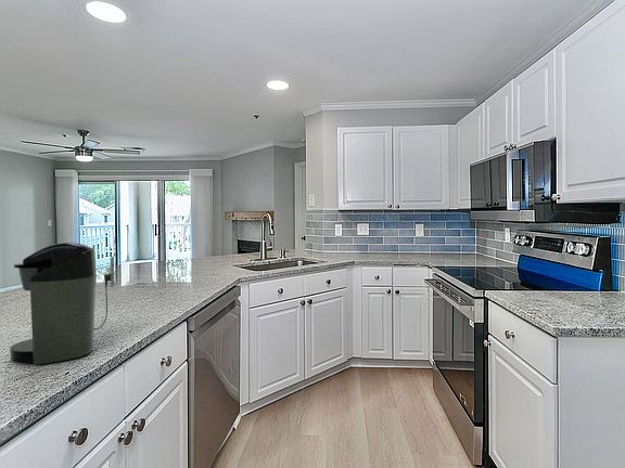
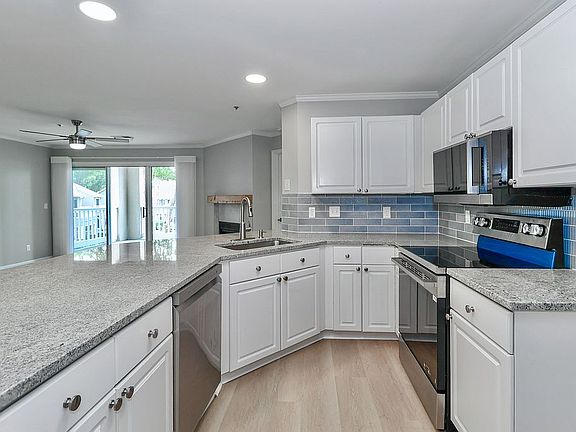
- coffee maker [9,242,115,365]
